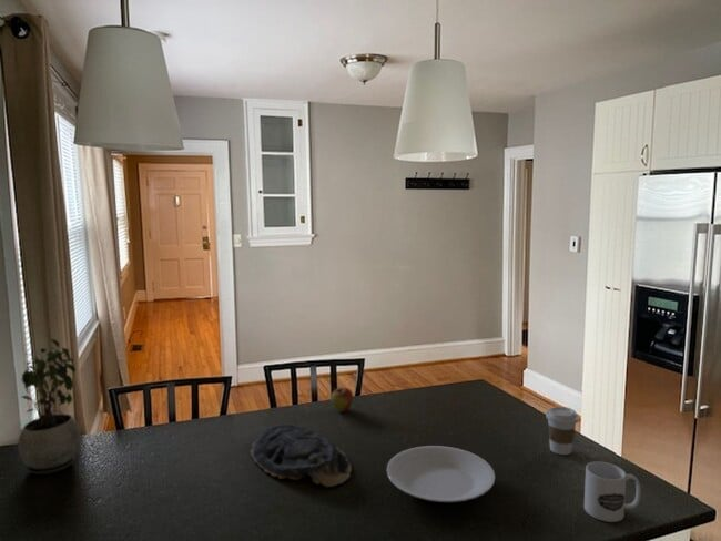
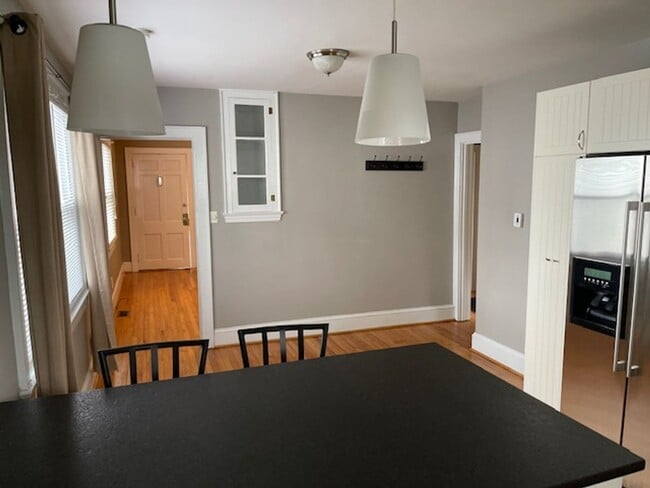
- coffee cup [545,406,580,456]
- mug [583,461,642,523]
- decorative bowl [250,423,353,488]
- plate [386,445,496,507]
- potted plant [18,338,82,476]
- apple [329,386,354,412]
